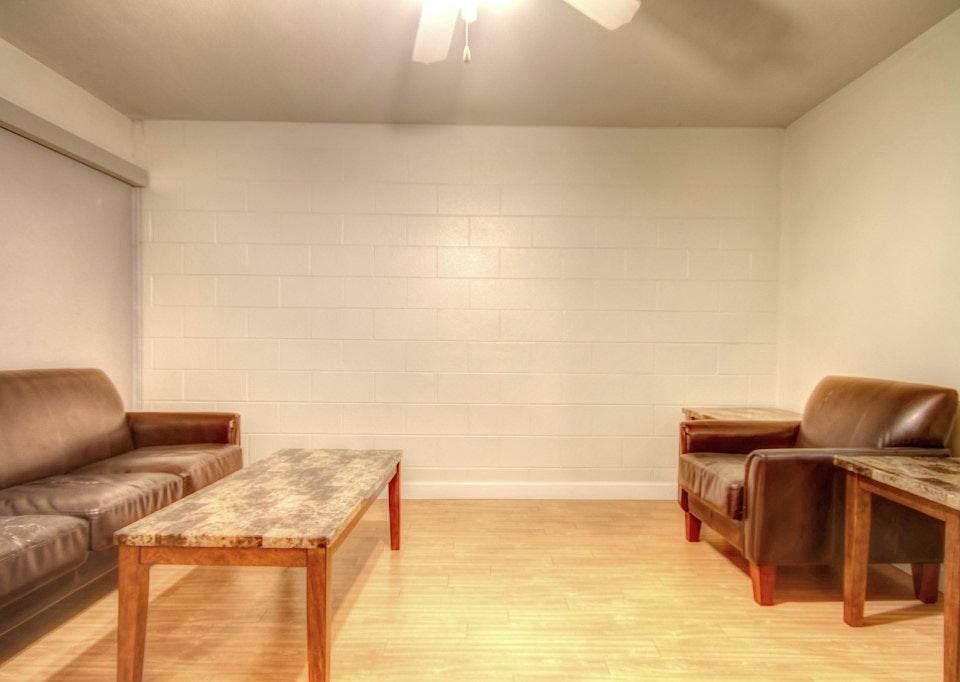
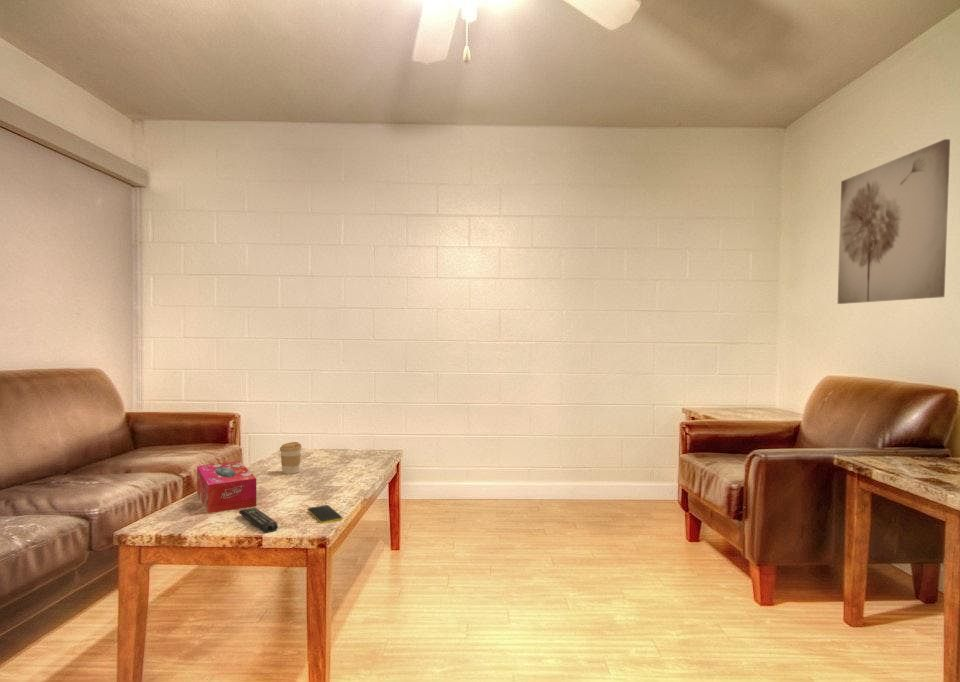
+ wall art [837,138,951,305]
+ smartphone [307,504,343,524]
+ tissue box [196,460,257,514]
+ remote control [238,506,279,534]
+ coffee cup [279,441,302,475]
